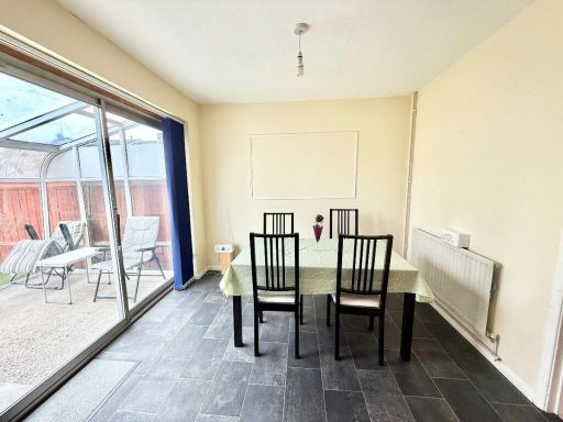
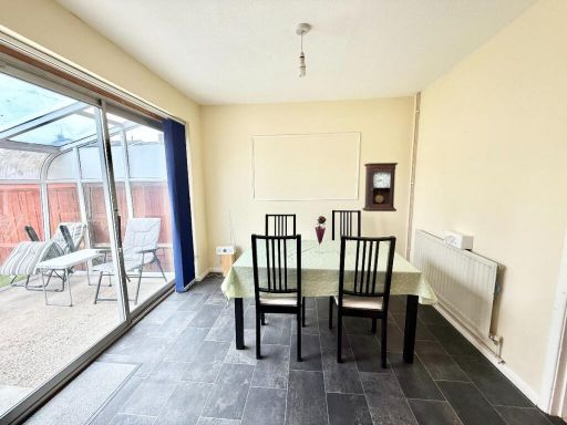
+ pendulum clock [361,162,399,212]
